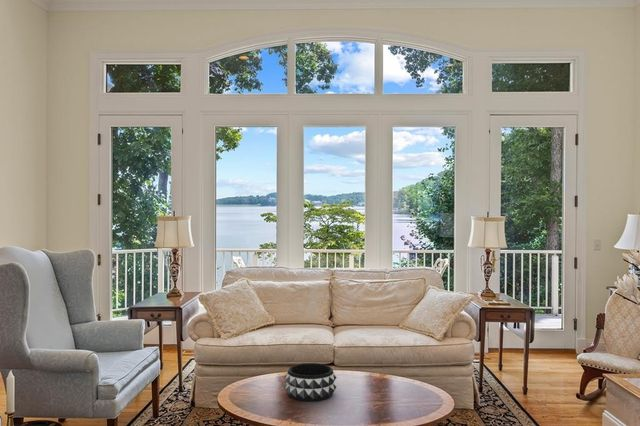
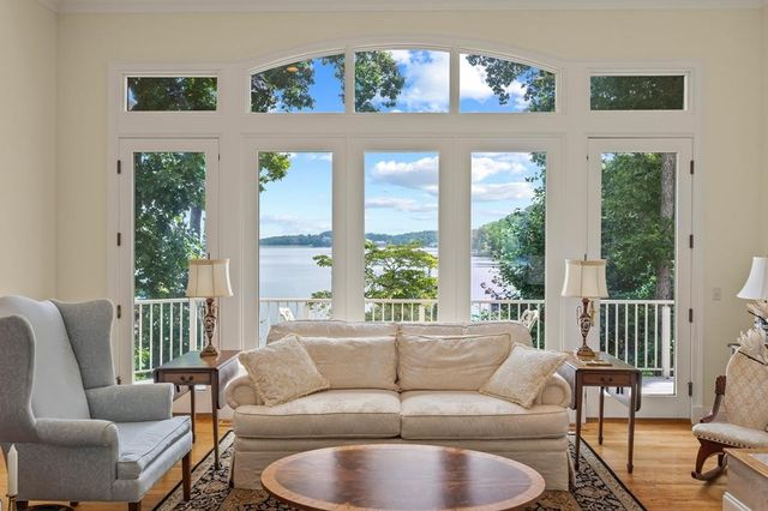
- decorative bowl [284,362,338,402]
